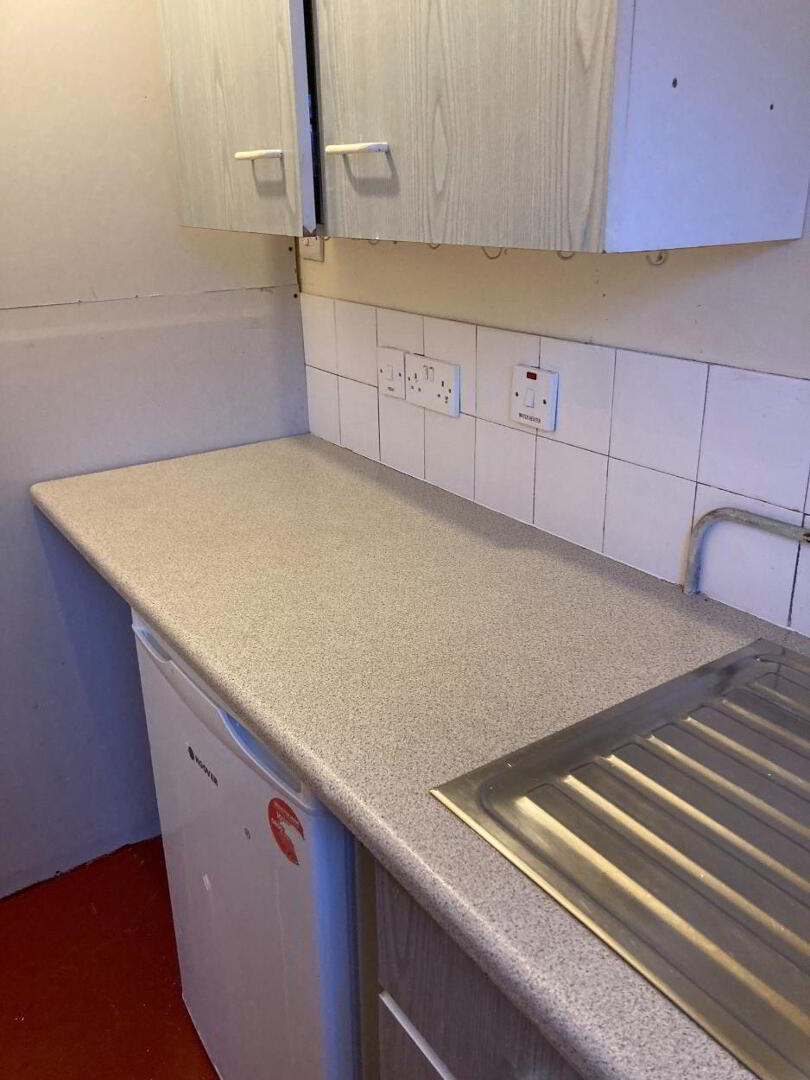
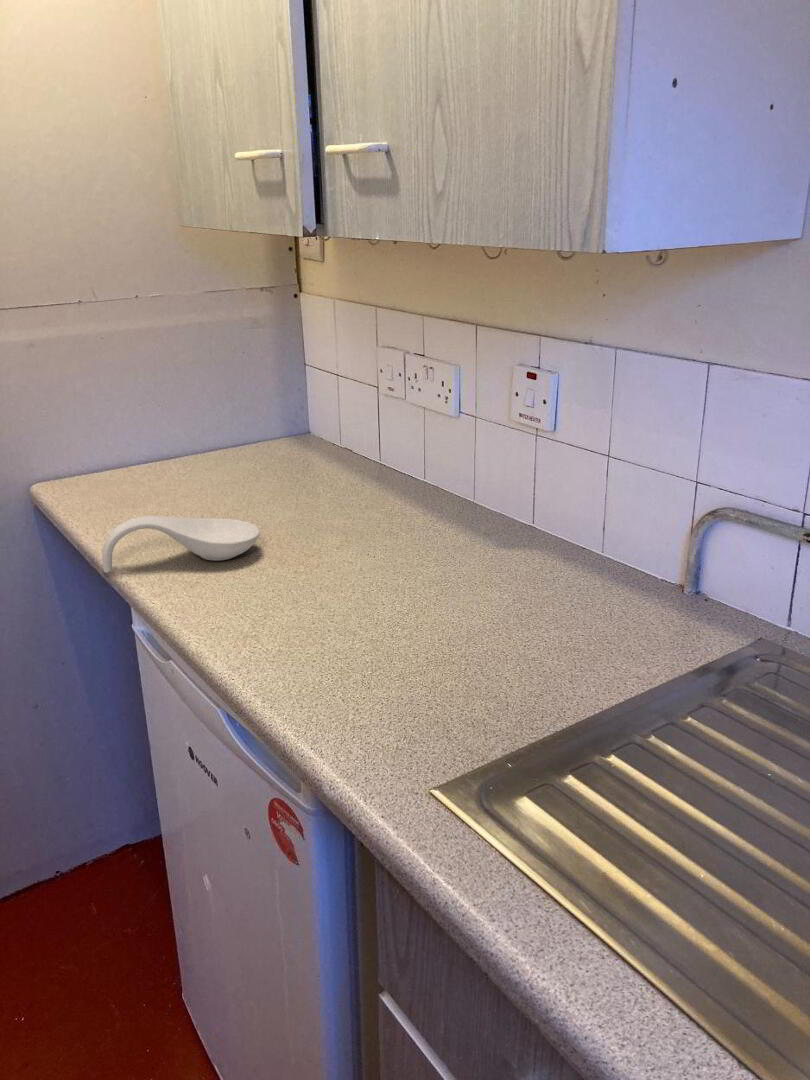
+ spoon rest [101,515,261,574]
